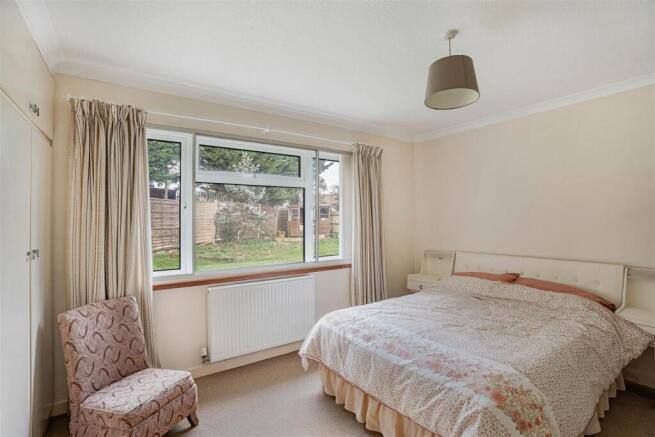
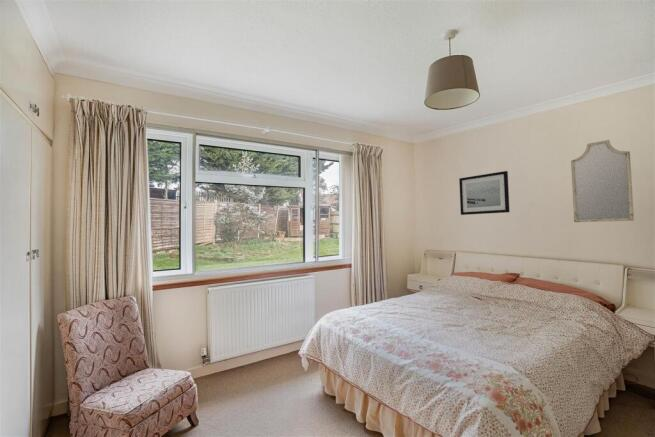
+ wall art [458,170,510,216]
+ home mirror [570,139,635,223]
